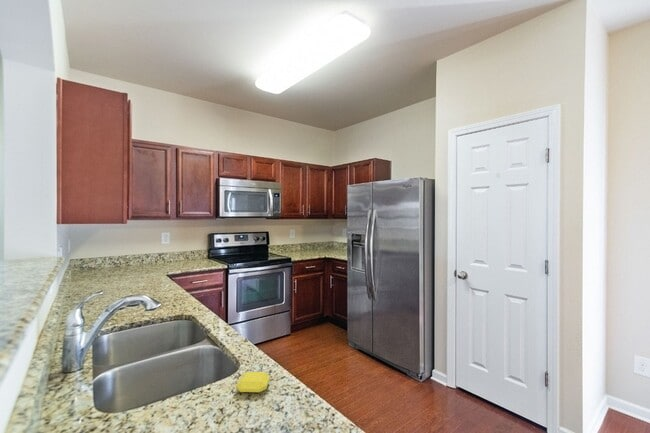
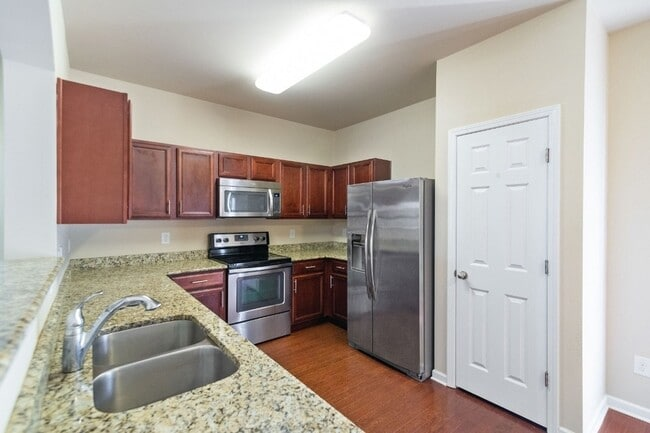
- soap bar [235,371,271,393]
